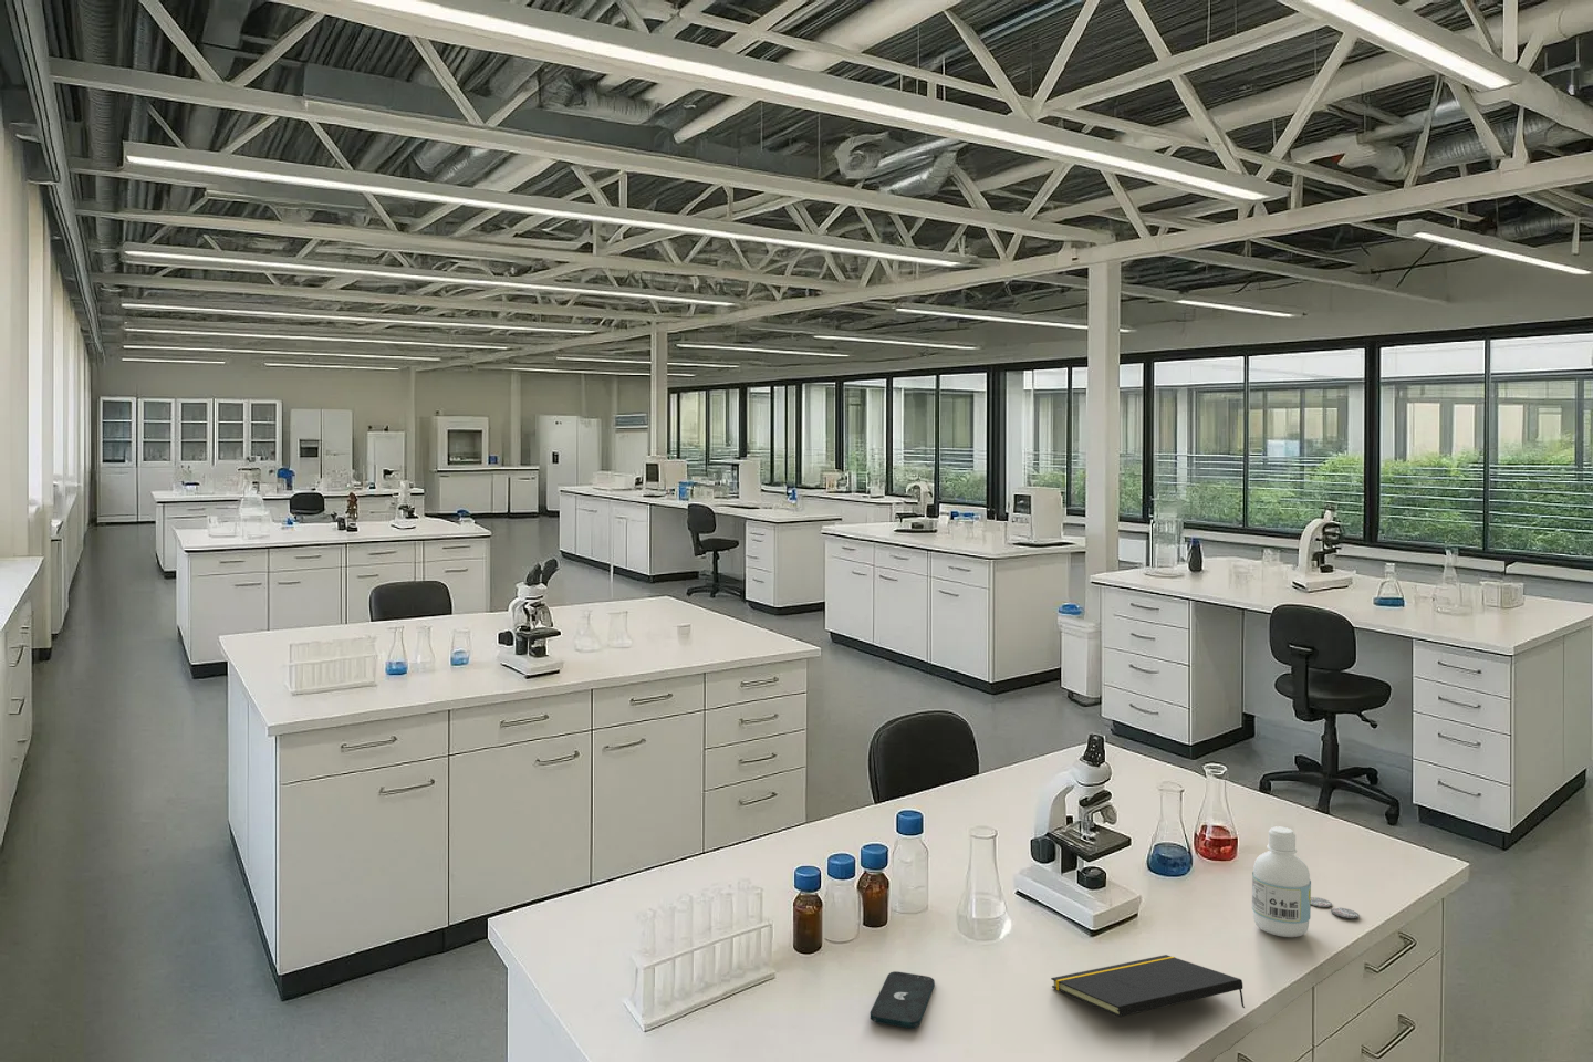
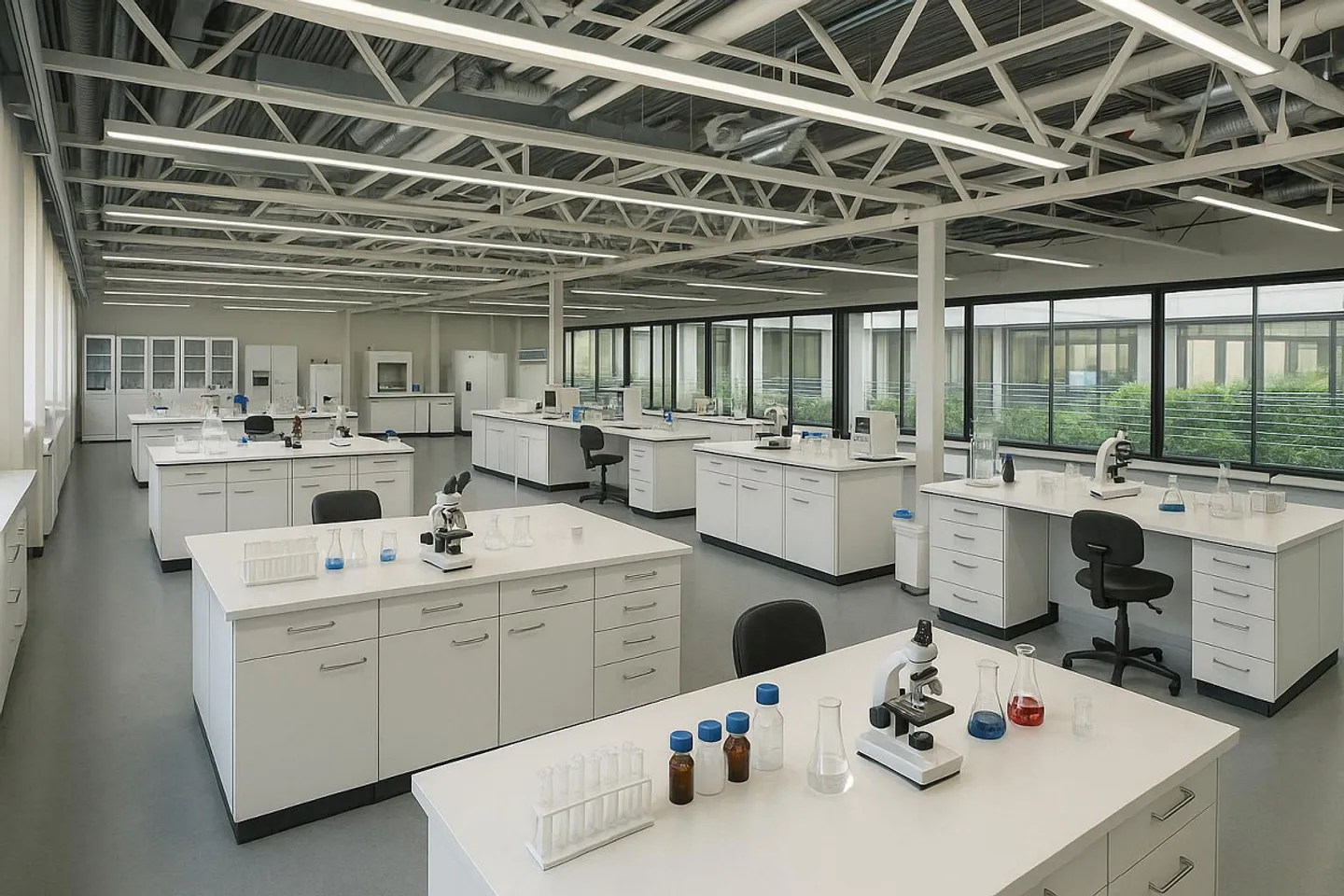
- notepad [1050,954,1246,1018]
- smartphone [870,971,936,1029]
- petri dish [1311,896,1361,920]
- bottle [1252,825,1312,938]
